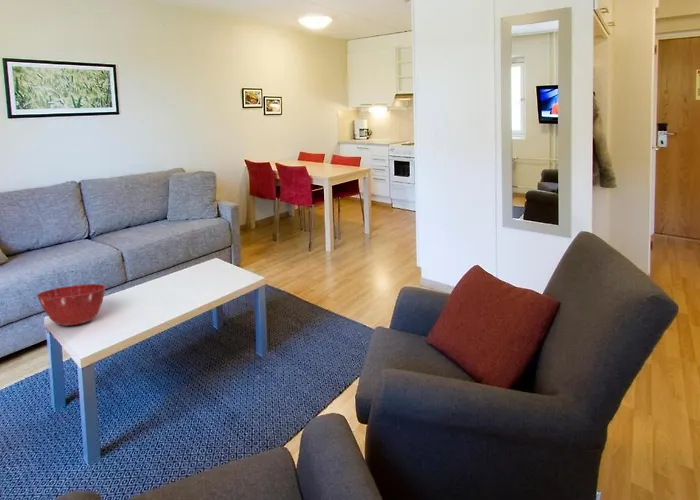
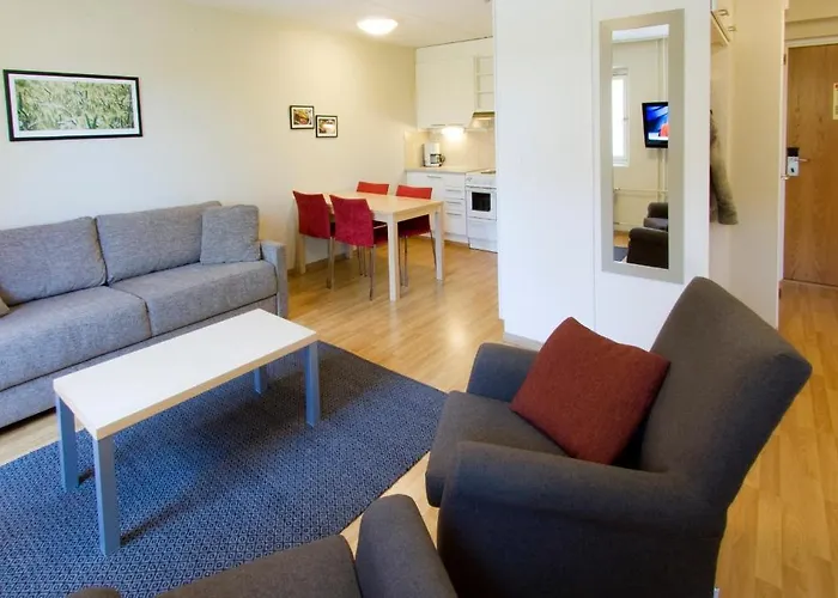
- mixing bowl [35,283,107,327]
